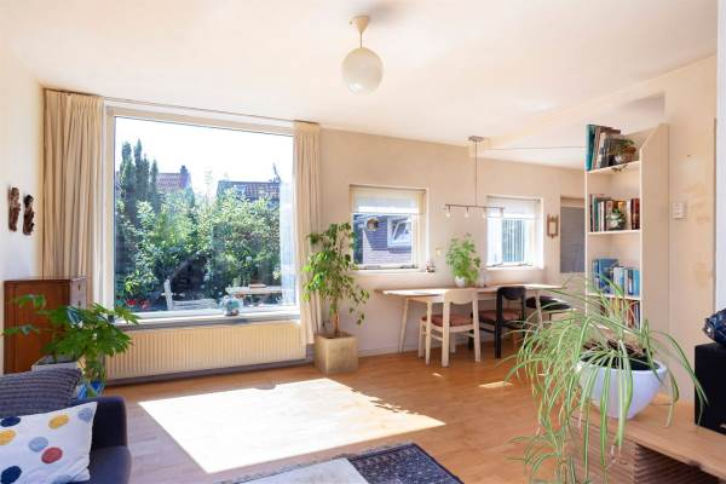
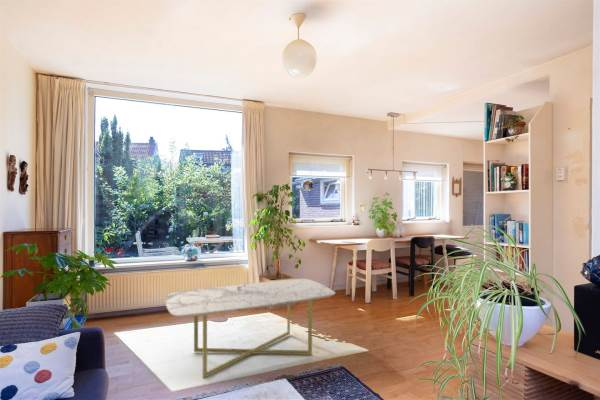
+ coffee table [165,278,336,379]
